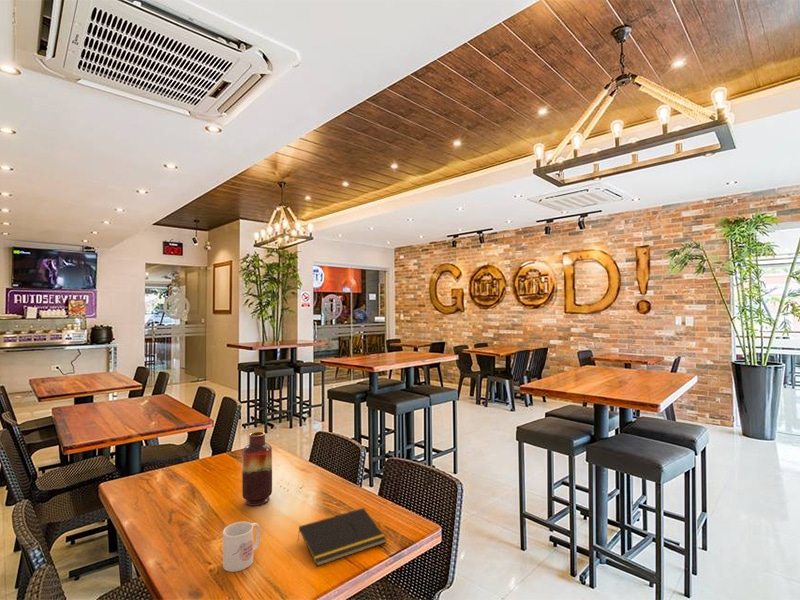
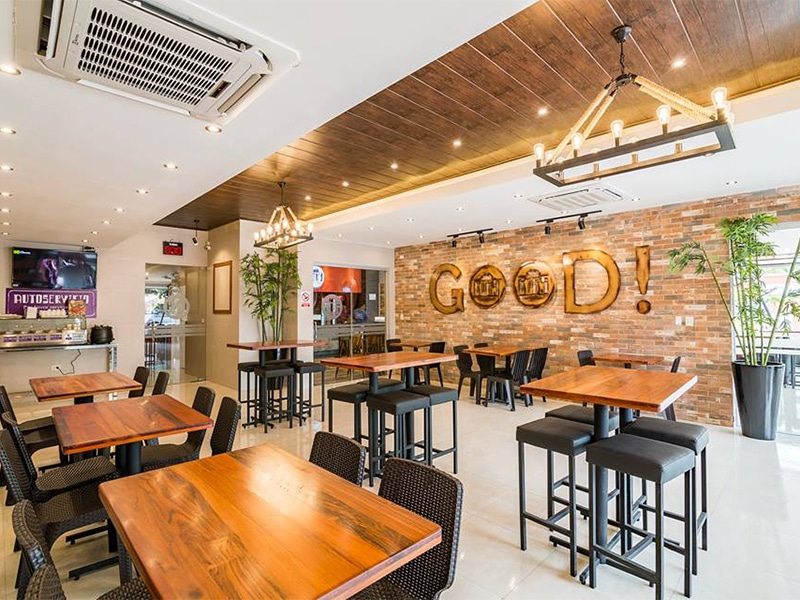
- notepad [296,507,387,567]
- vase [241,431,273,507]
- mug [222,521,262,573]
